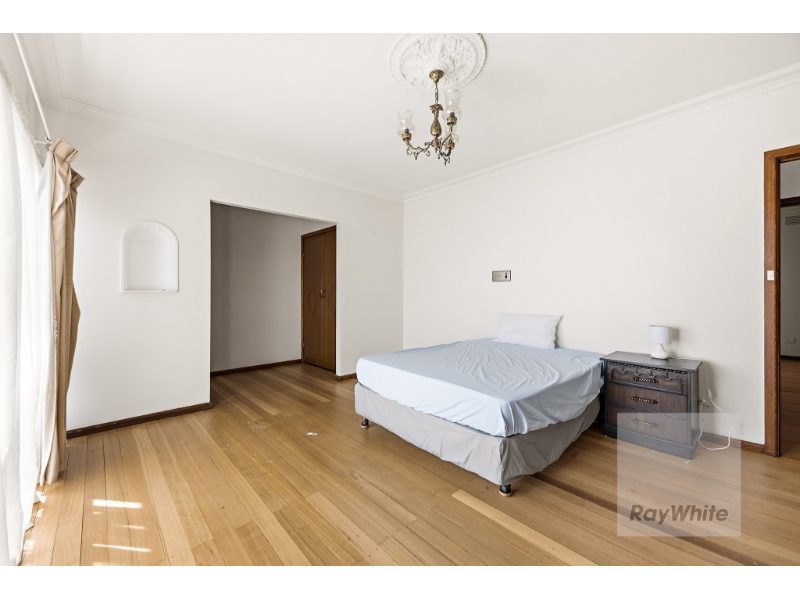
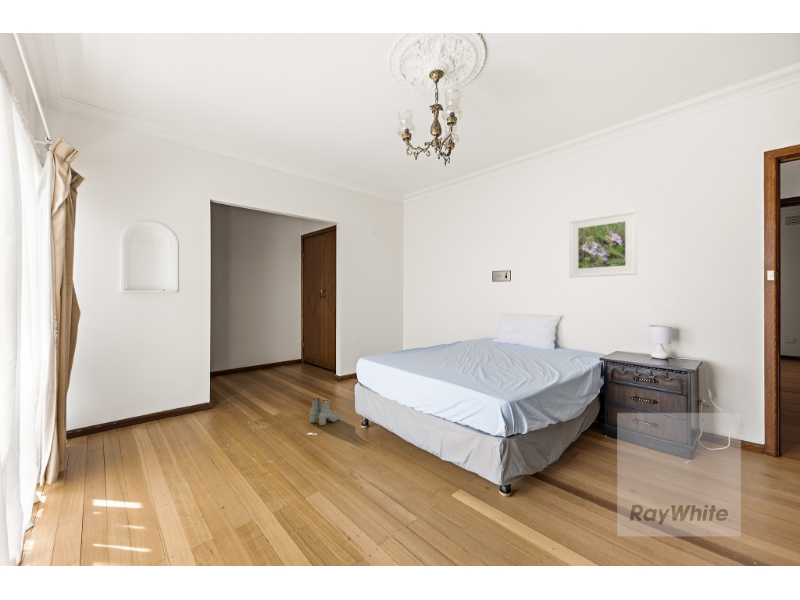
+ boots [309,397,340,427]
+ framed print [568,209,638,279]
